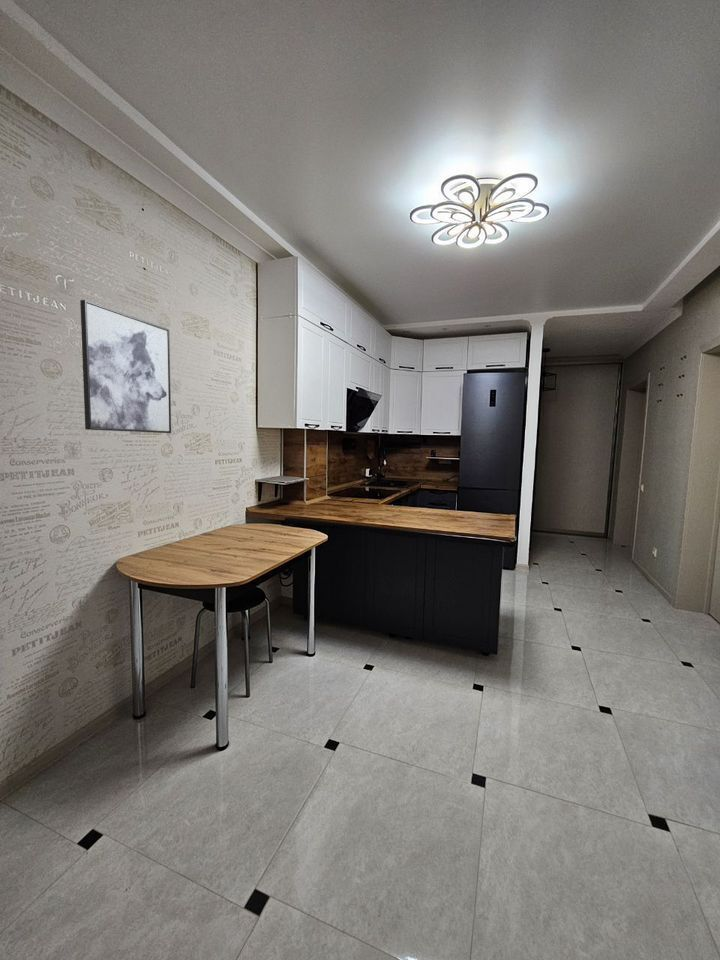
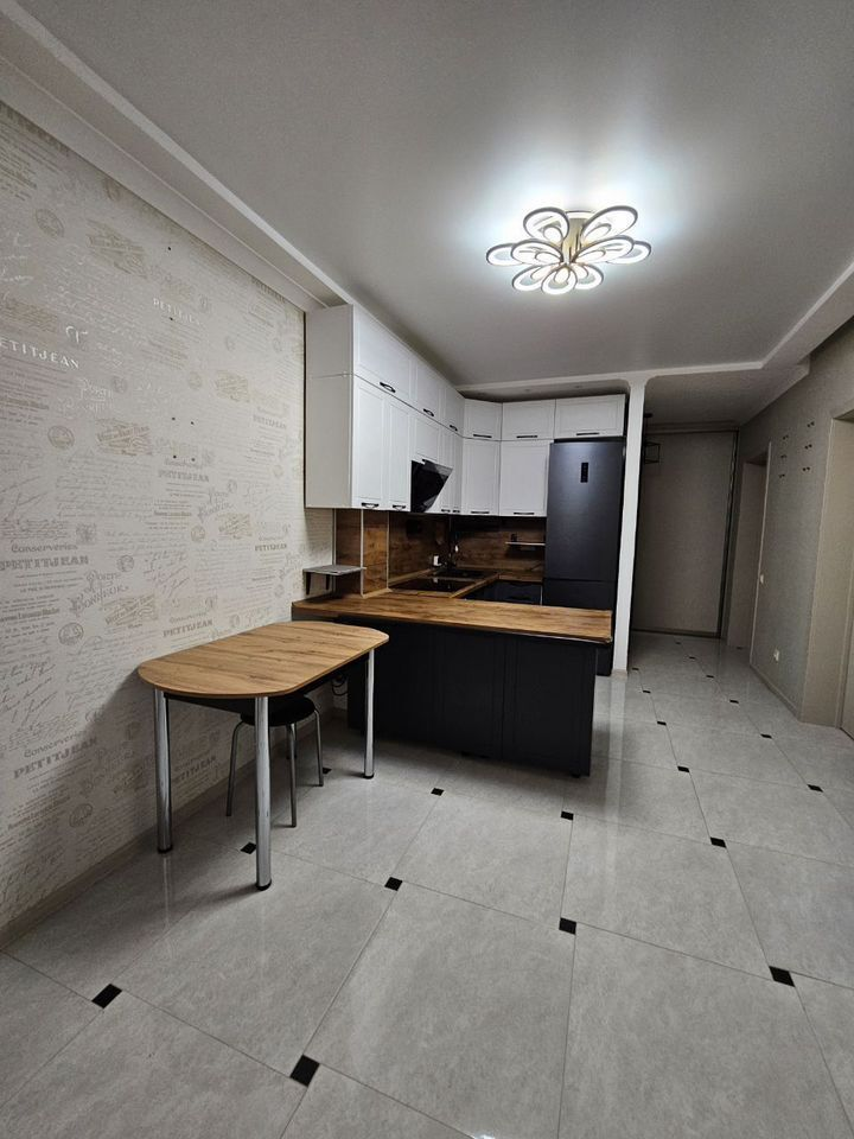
- wall art [79,299,172,434]
